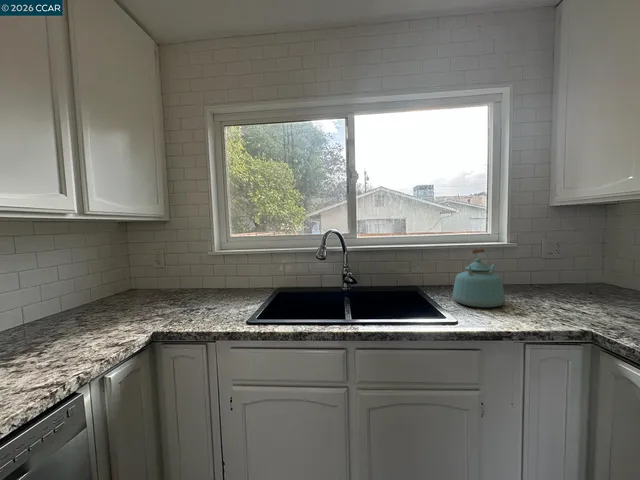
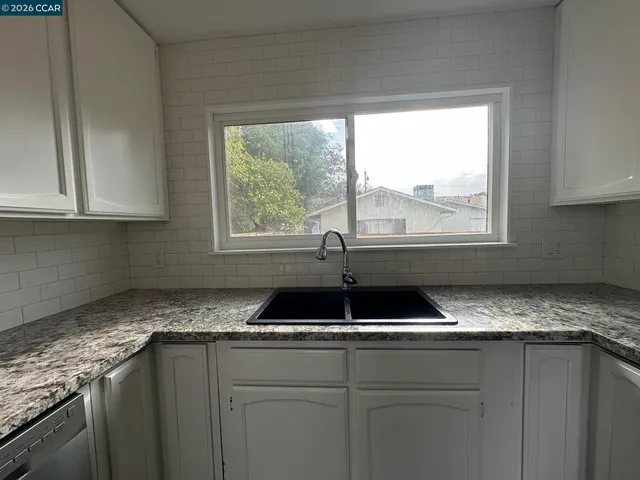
- kettle [452,247,506,309]
